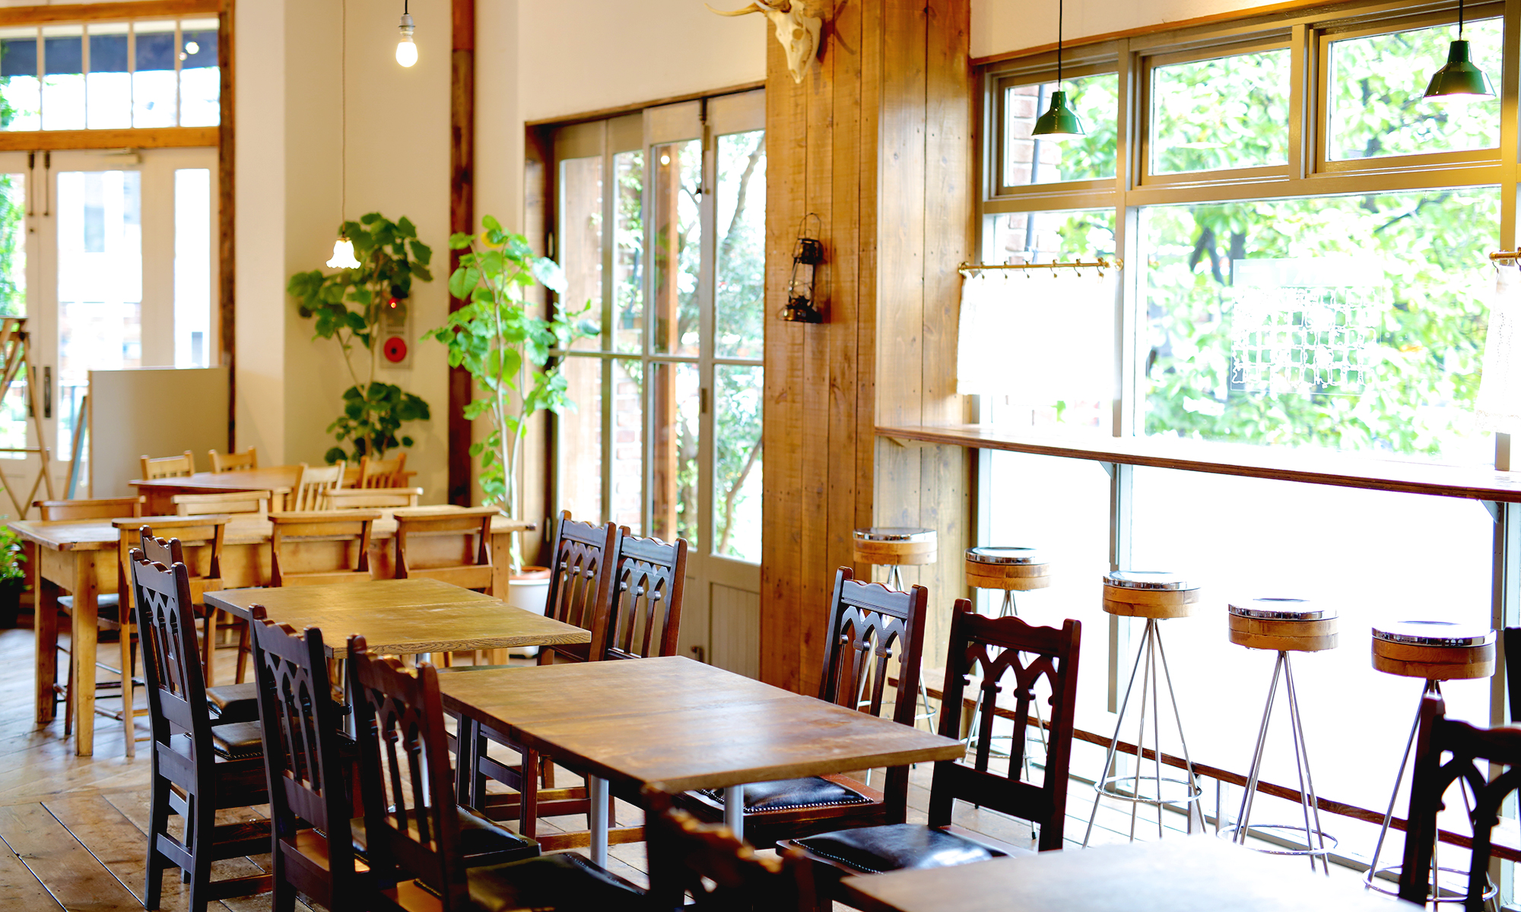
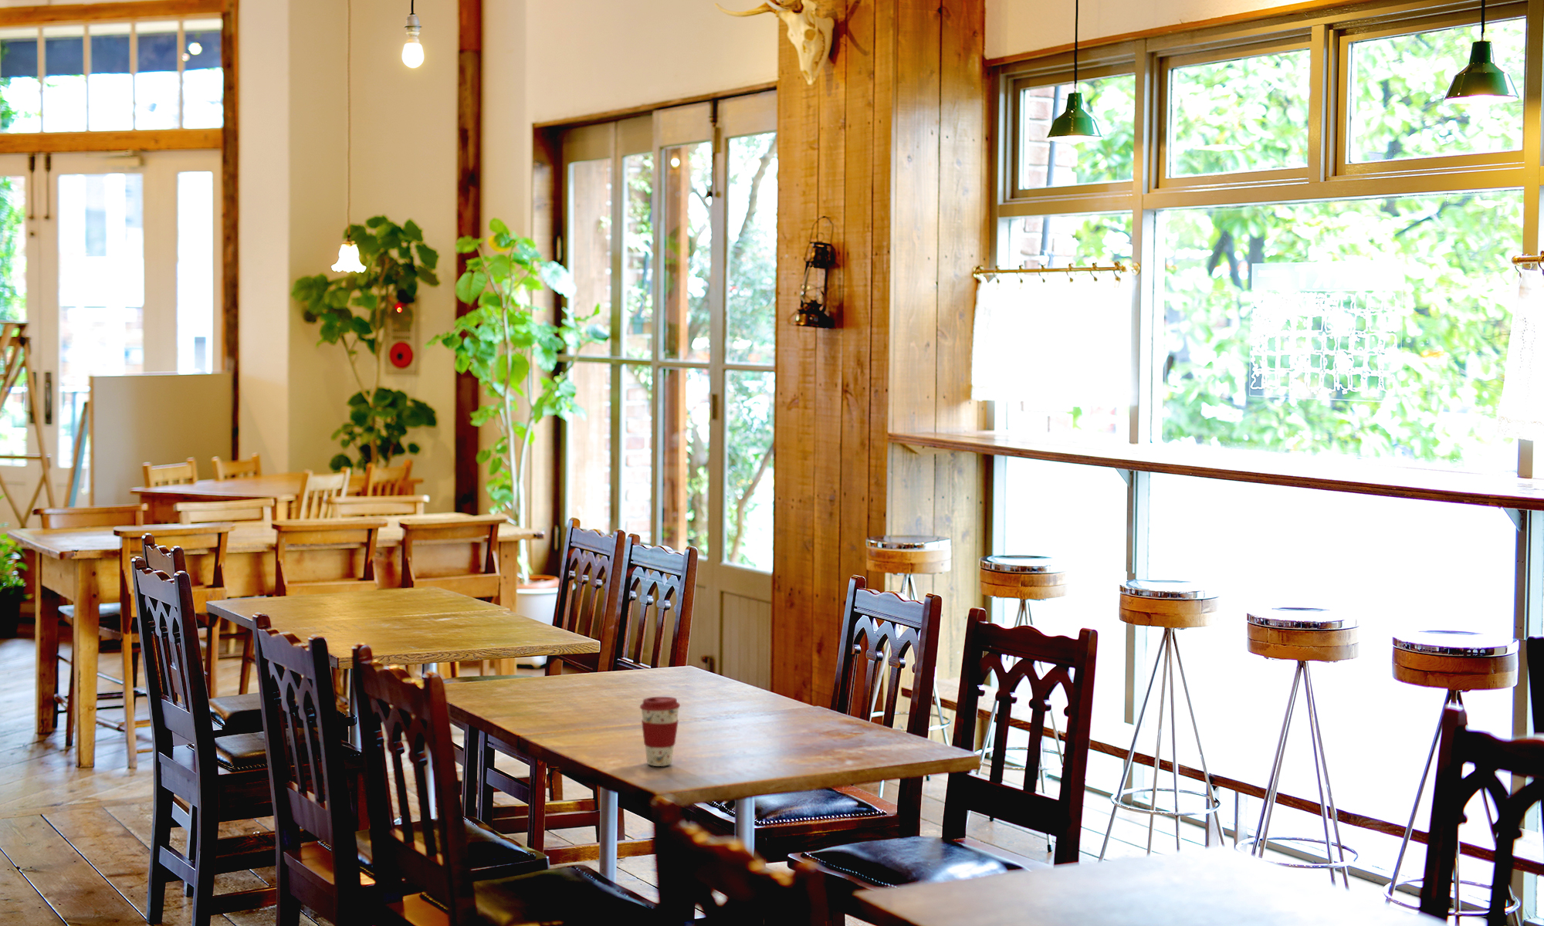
+ coffee cup [640,696,680,767]
